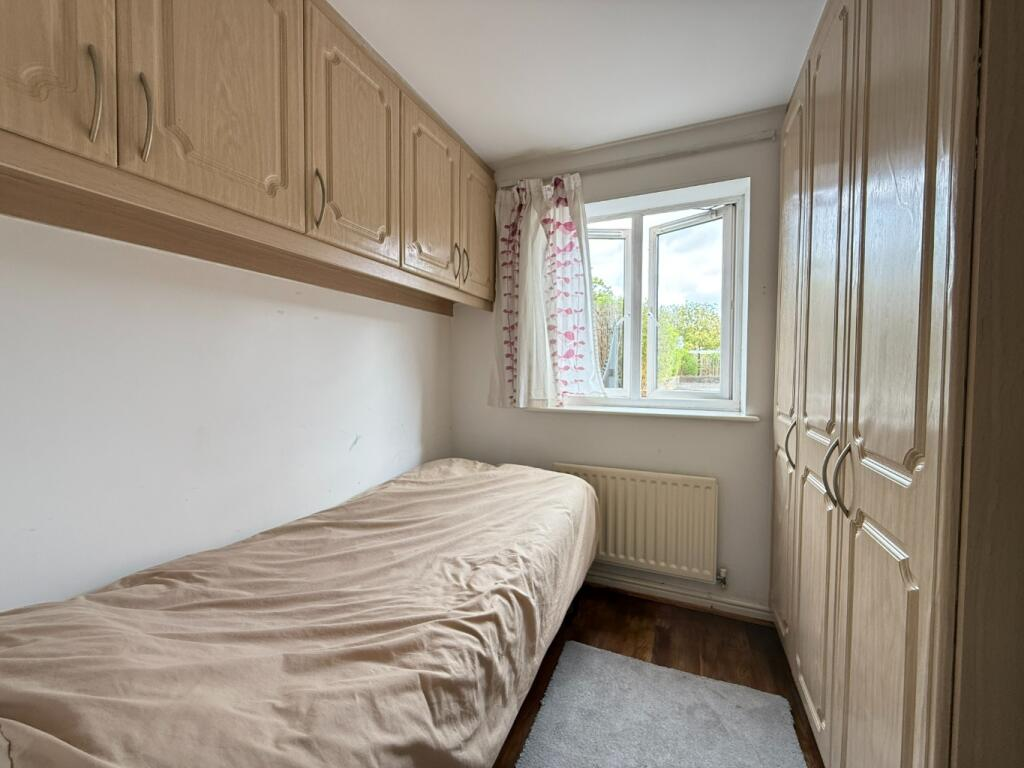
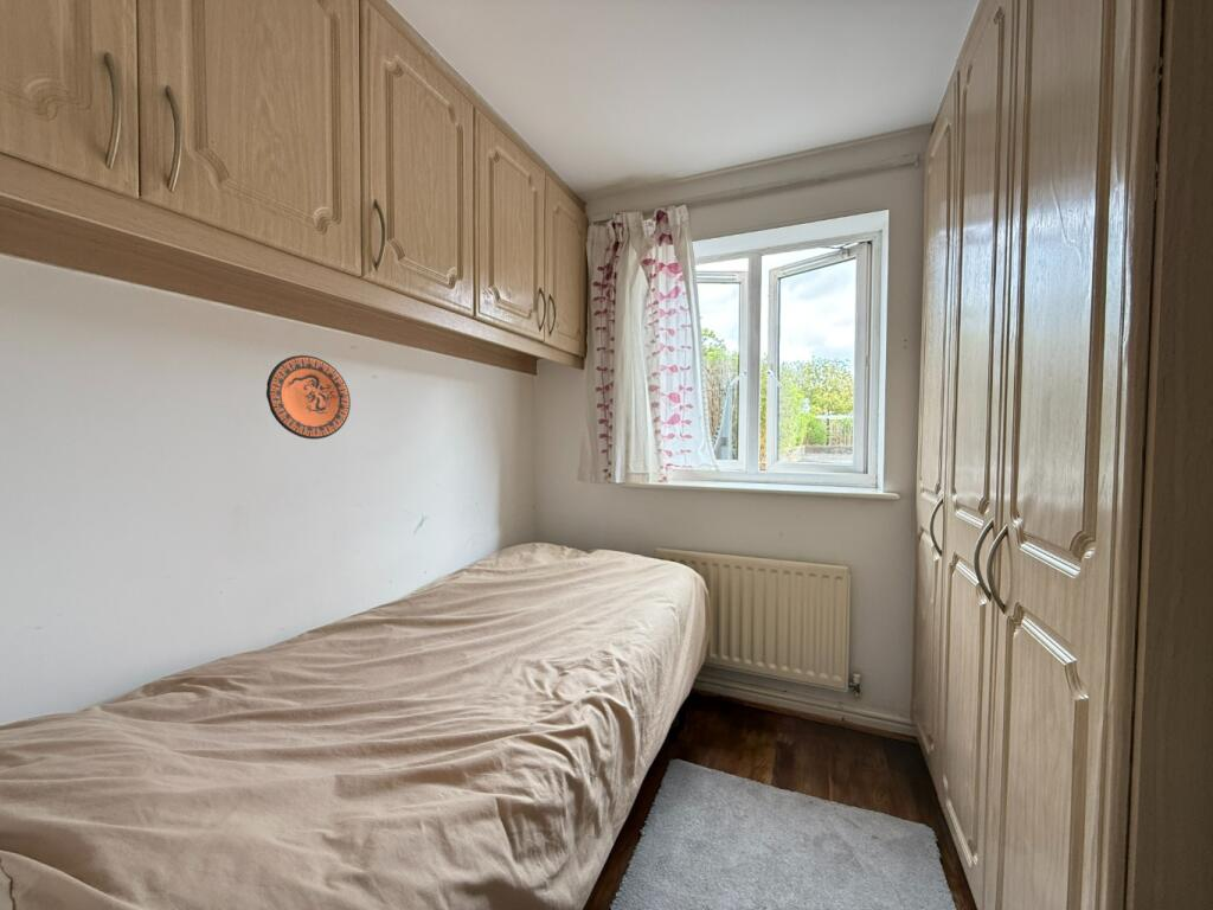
+ decorative plate [265,354,352,441]
